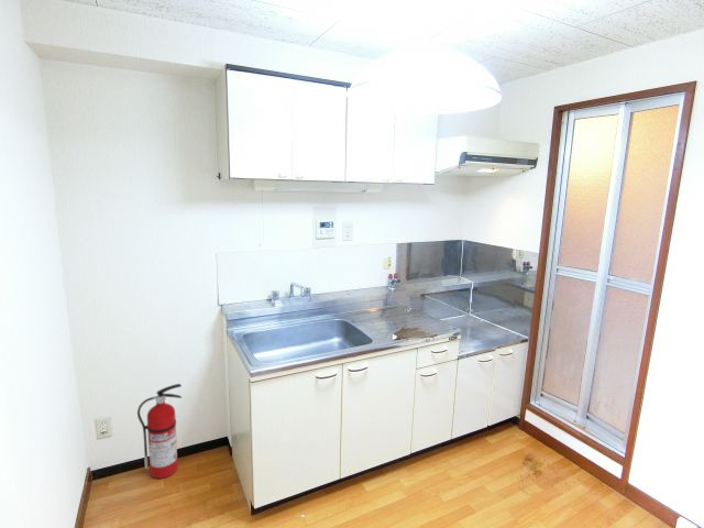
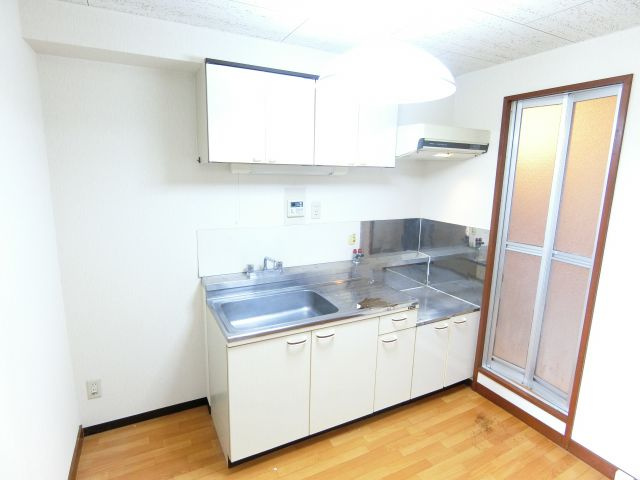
- fire extinguisher [136,383,183,480]
